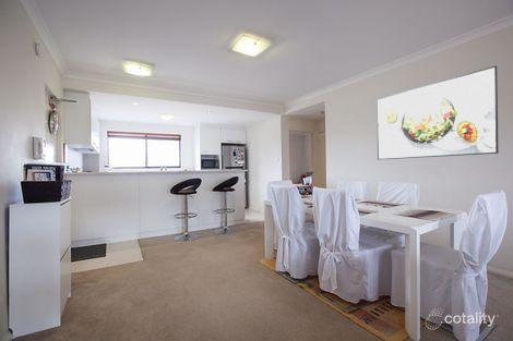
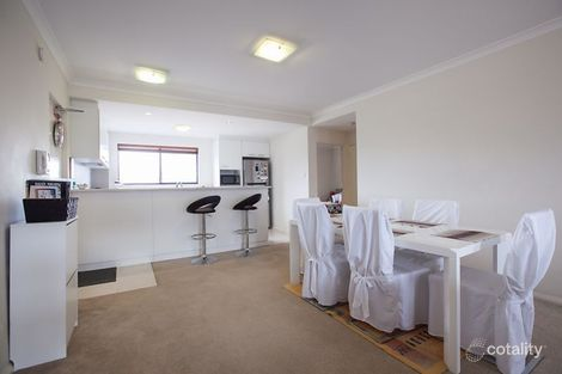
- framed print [375,64,500,161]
